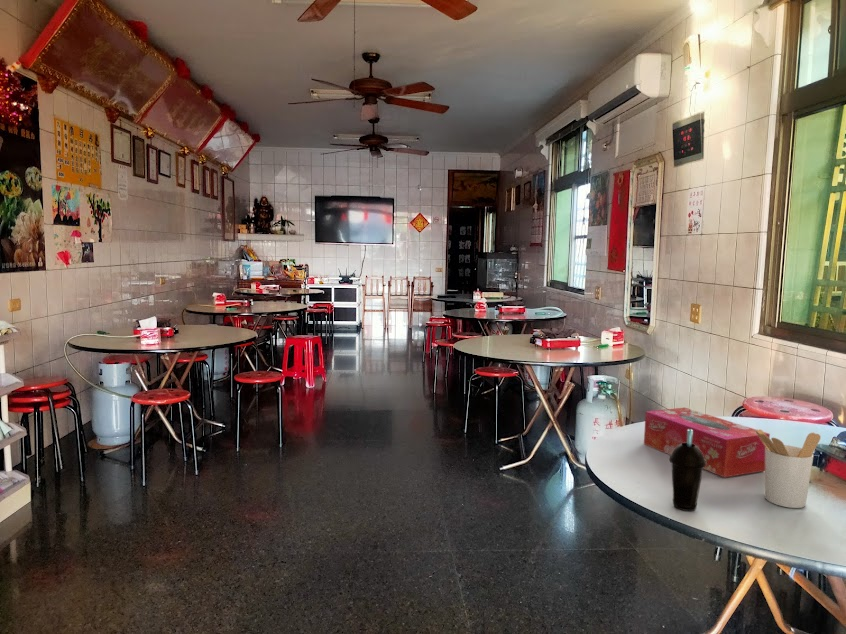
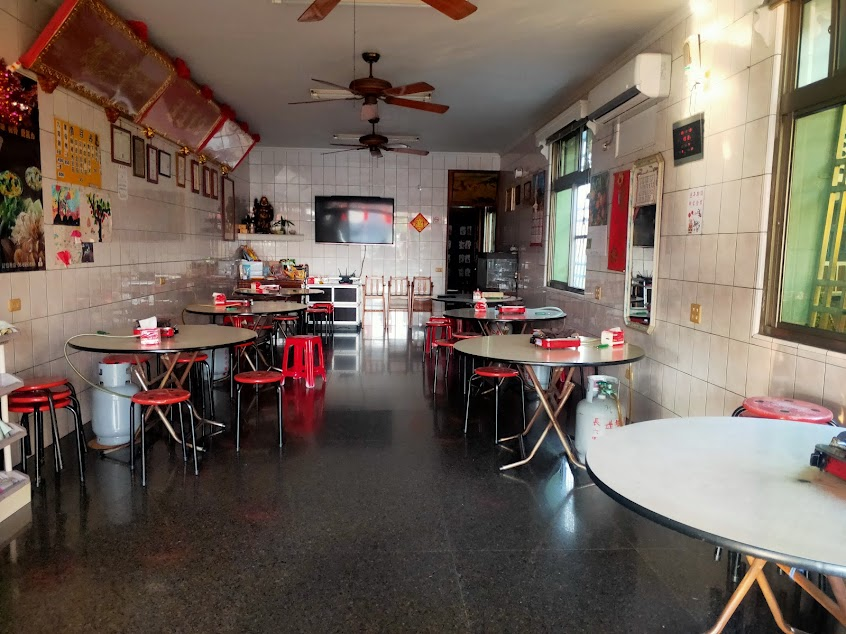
- cup [668,430,706,512]
- utensil holder [755,428,822,509]
- tissue box [643,407,771,478]
